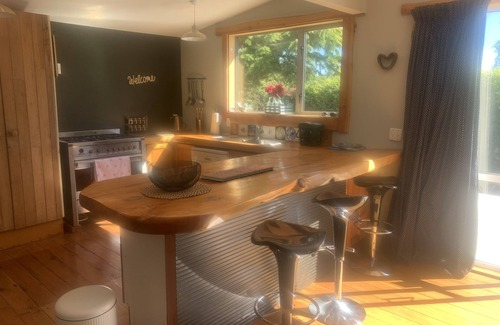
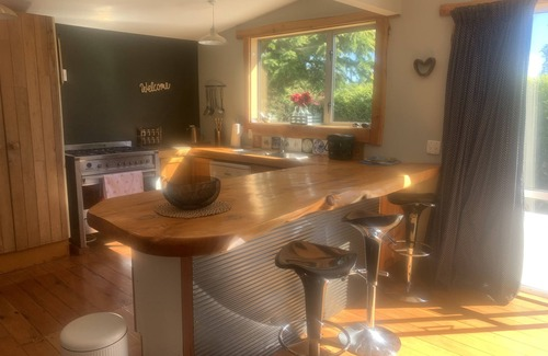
- chopping board [199,163,275,183]
